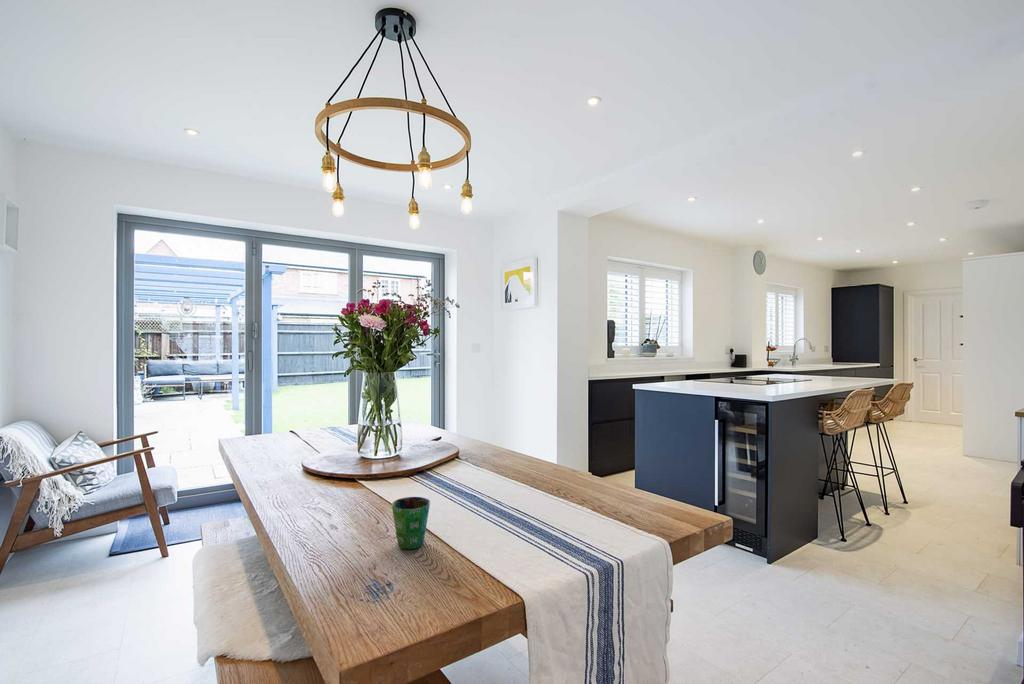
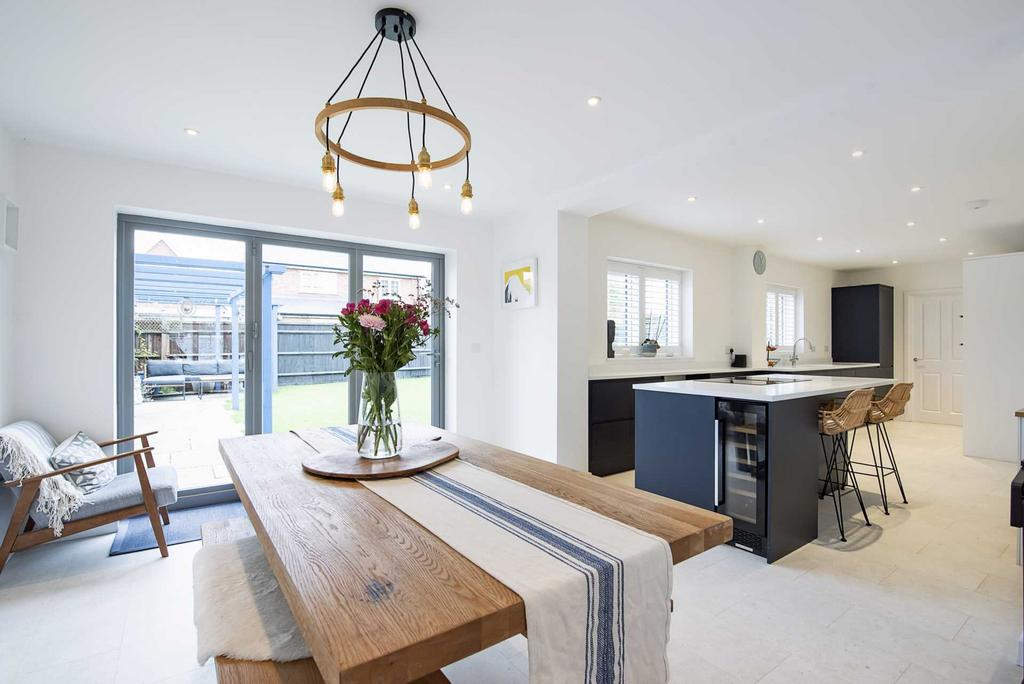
- cup [391,496,431,550]
